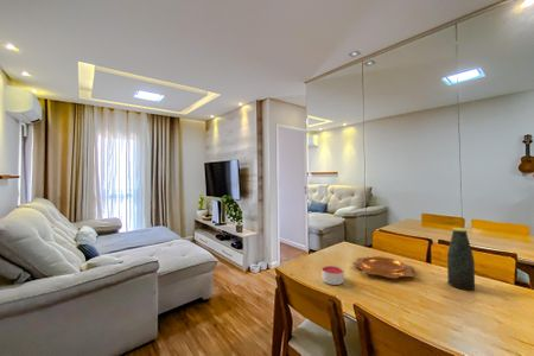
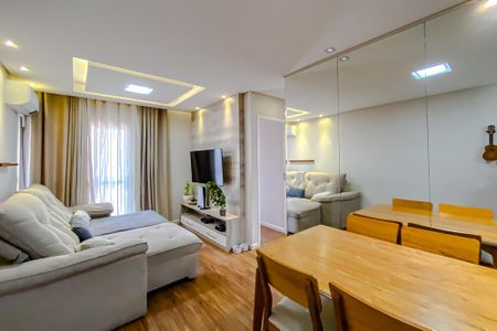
- decorative bowl [351,255,417,279]
- candle [320,265,345,286]
- bottle [446,227,476,291]
